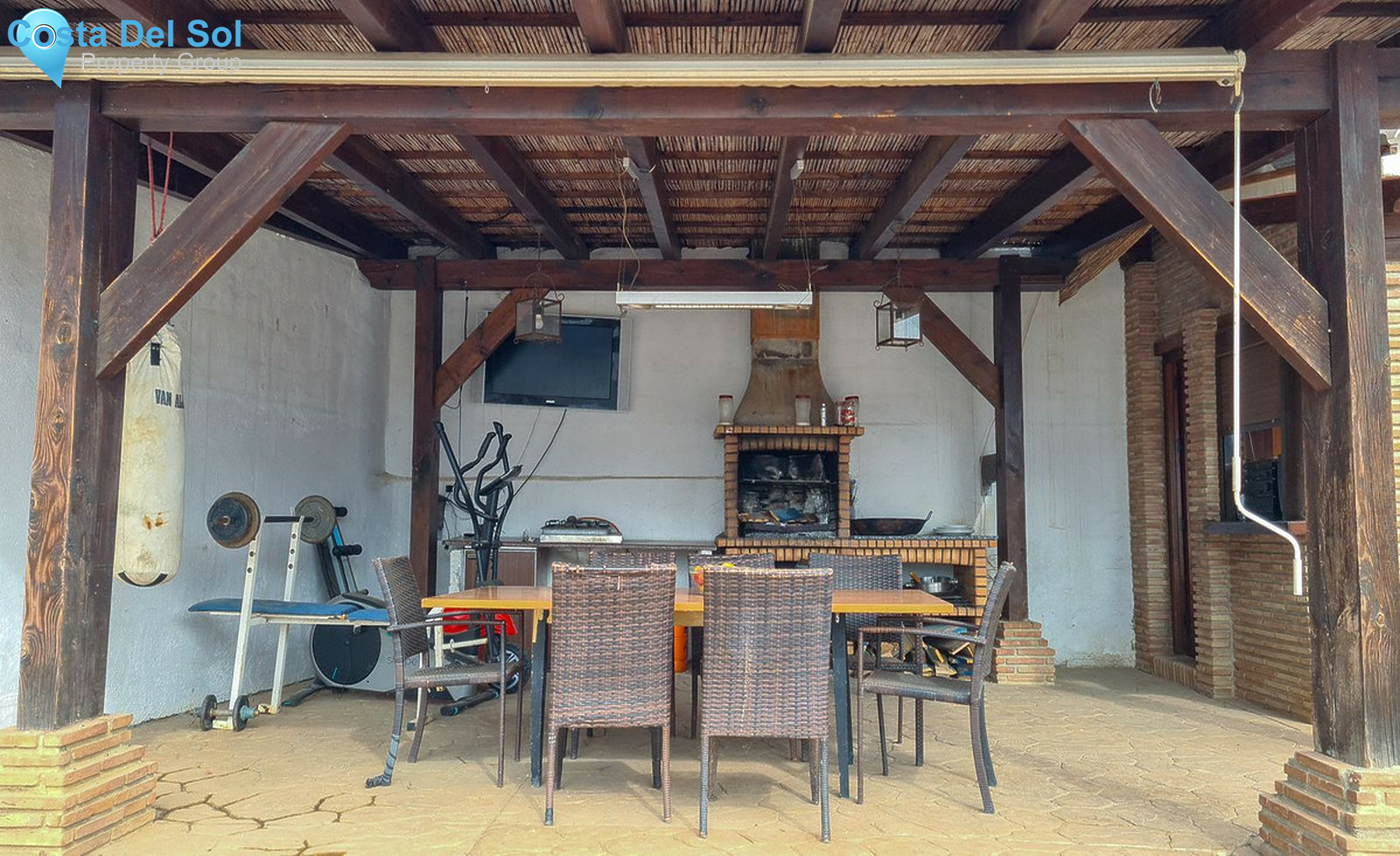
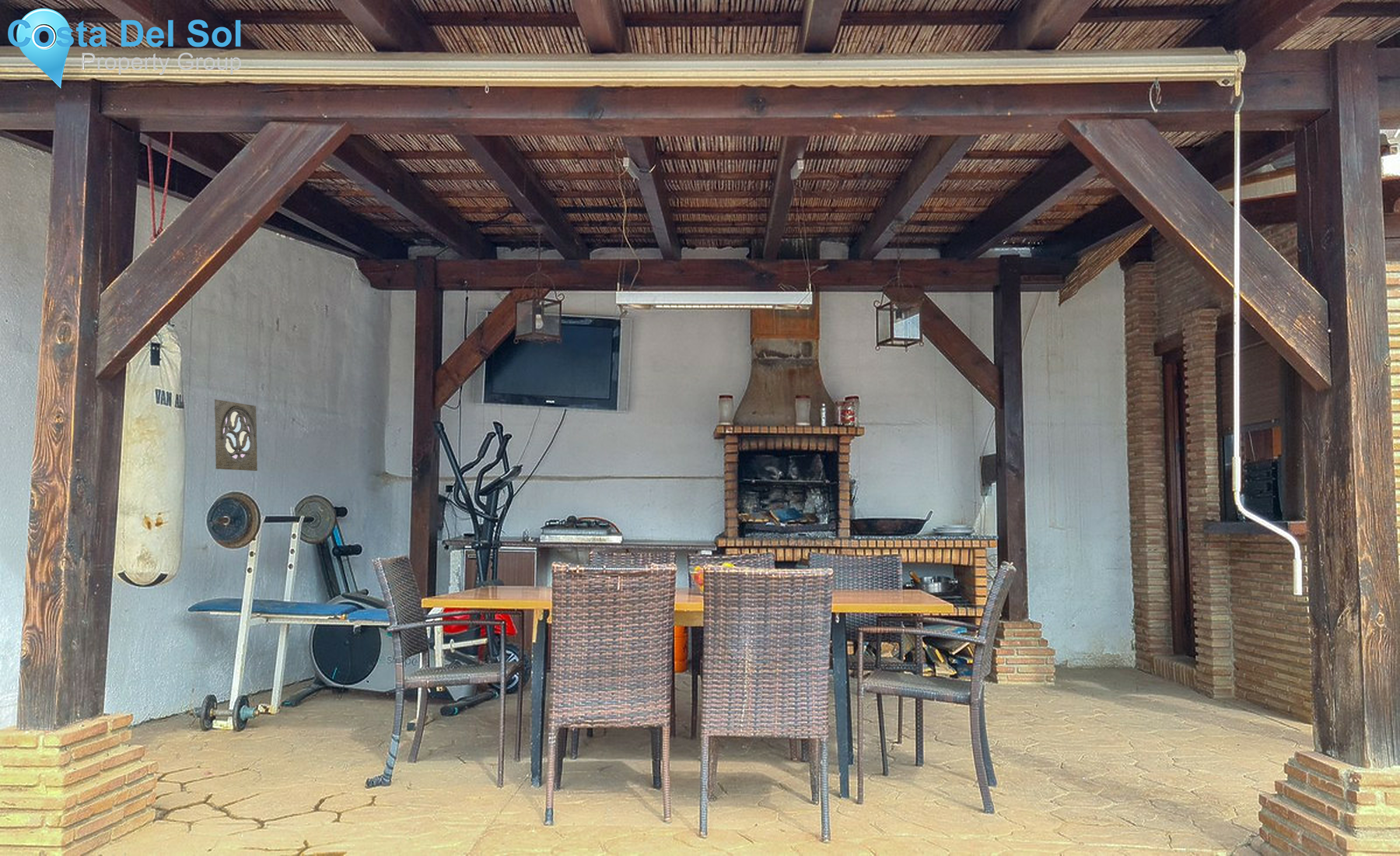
+ wall ornament [214,398,258,472]
